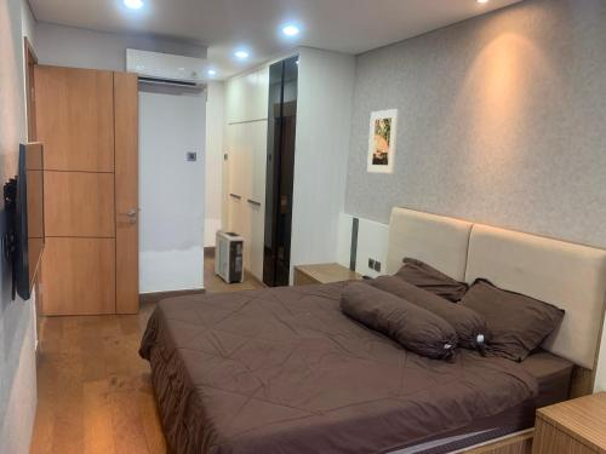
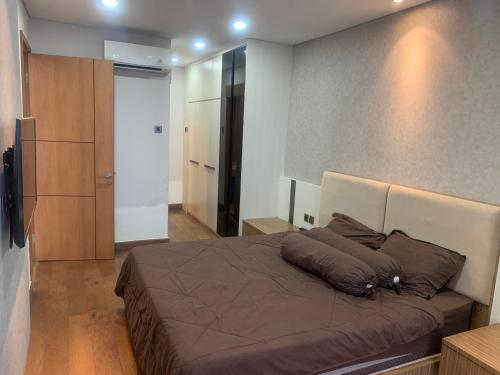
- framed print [366,108,400,174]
- air purifier [213,228,246,285]
